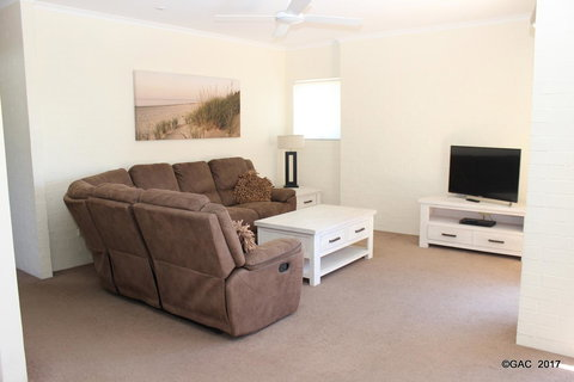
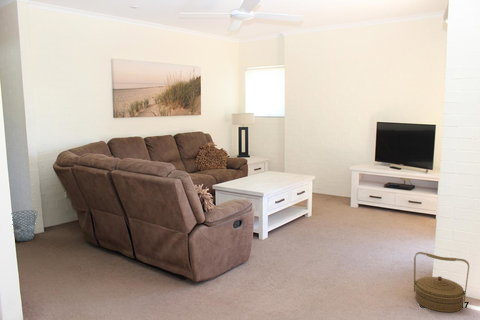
+ basket [413,251,470,313]
+ waste basket [12,209,39,242]
